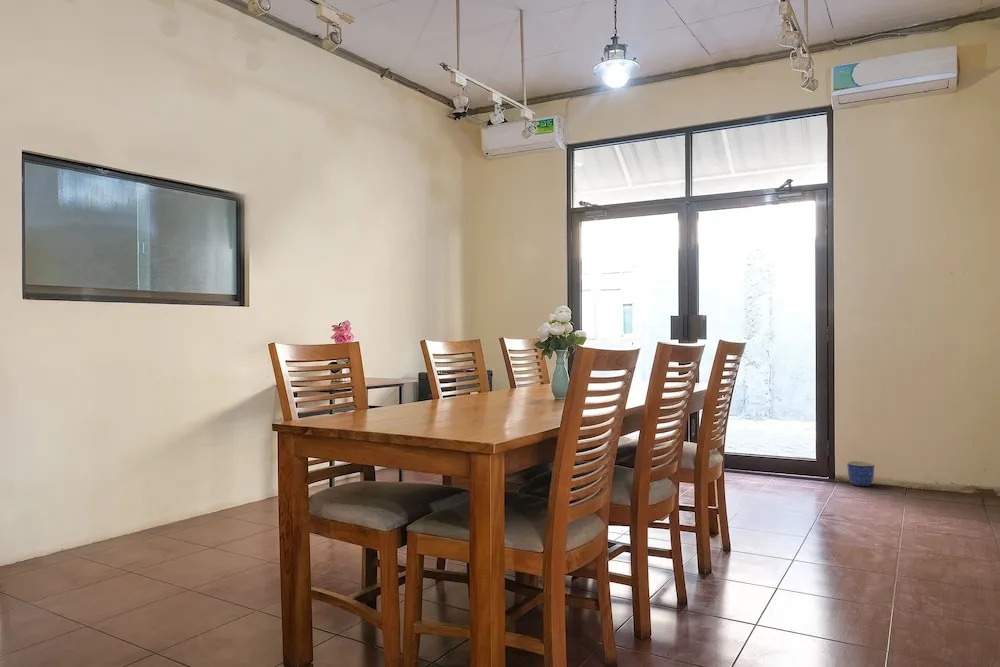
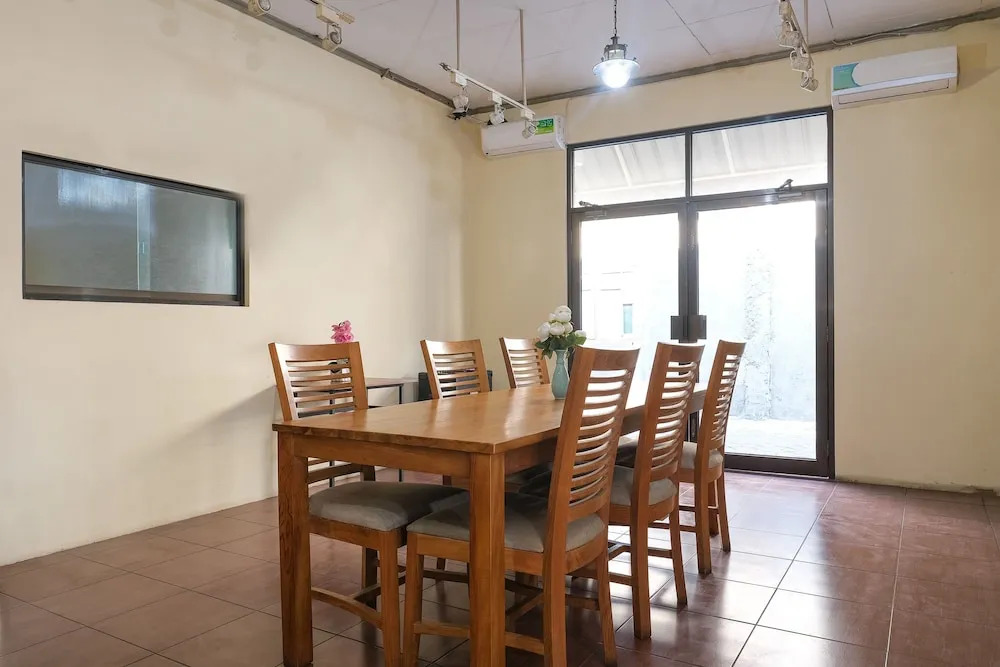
- planter [846,460,875,487]
